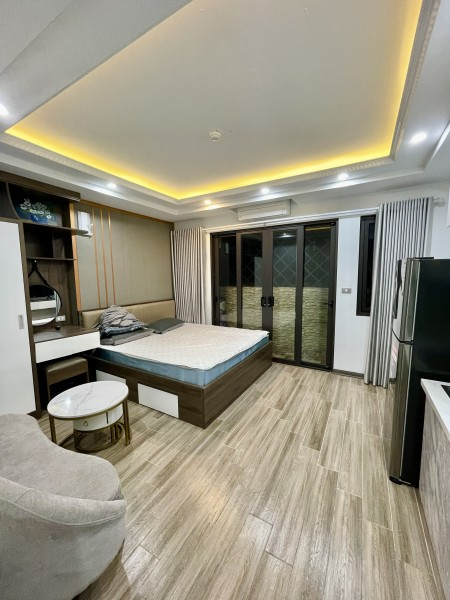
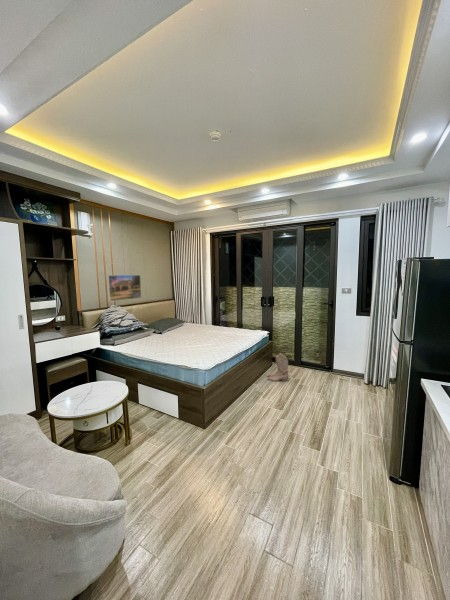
+ boots [266,353,290,382]
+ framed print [106,274,142,302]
